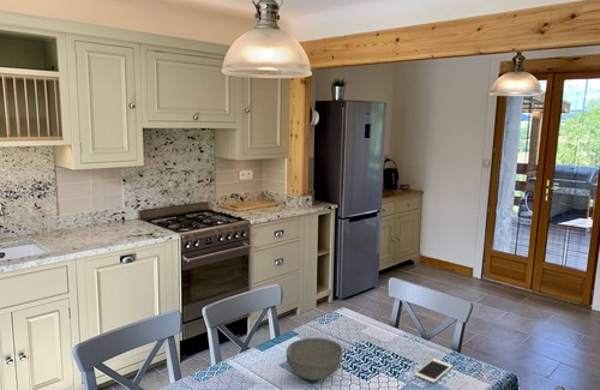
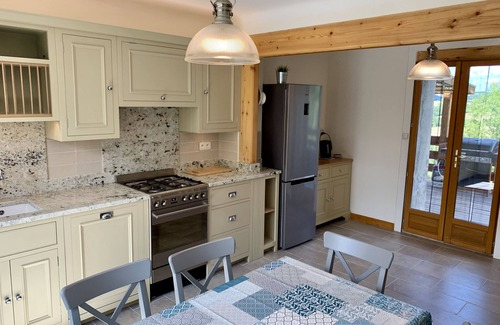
- cell phone [413,358,454,384]
- bowl [286,337,344,382]
